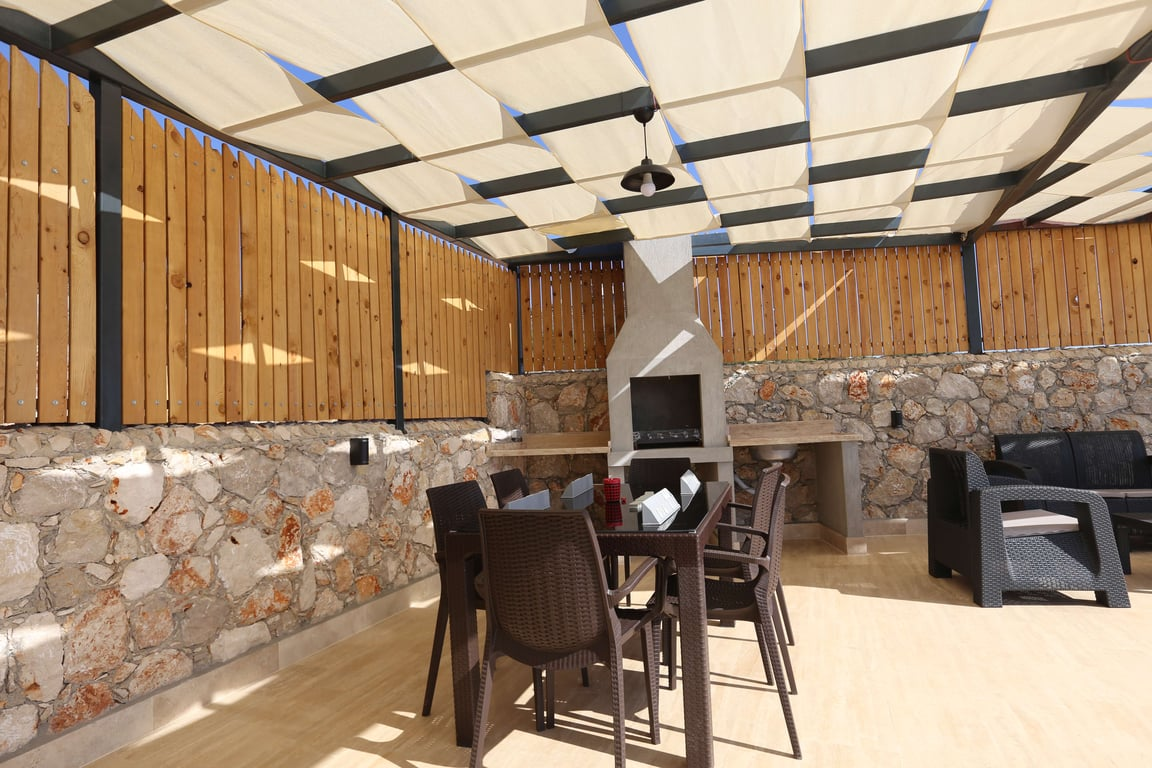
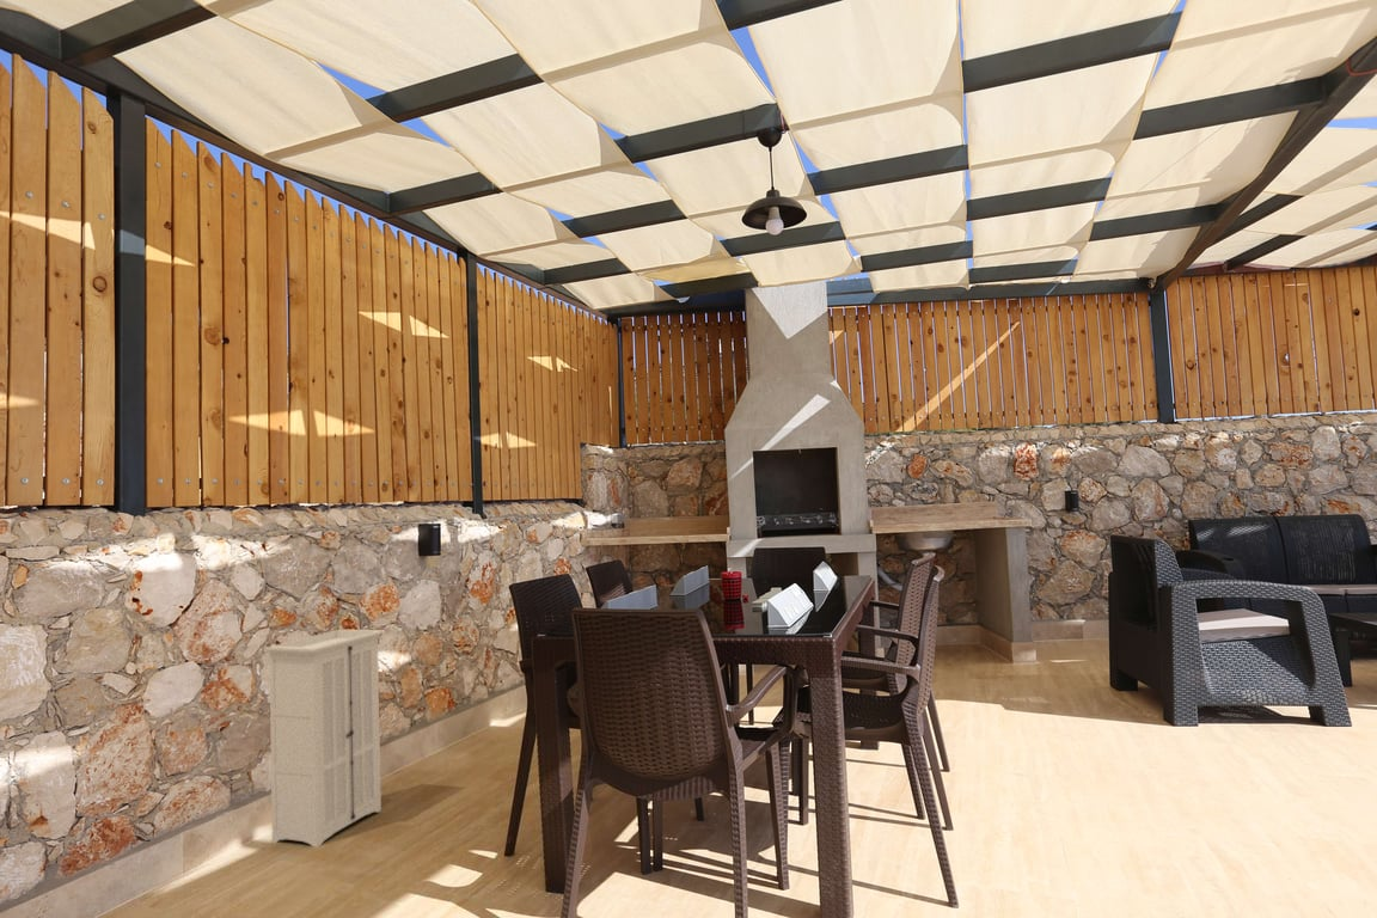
+ storage cabinet [264,625,386,849]
